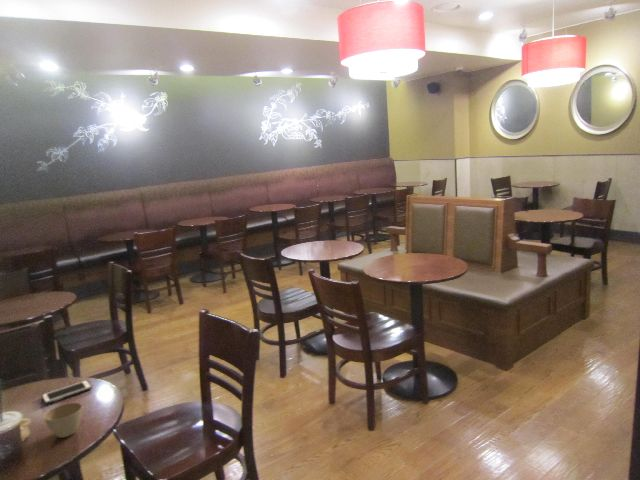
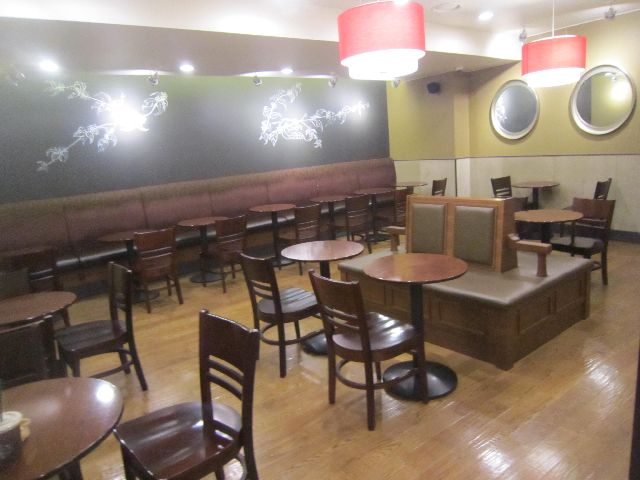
- flower pot [43,401,83,439]
- cell phone [41,379,93,405]
